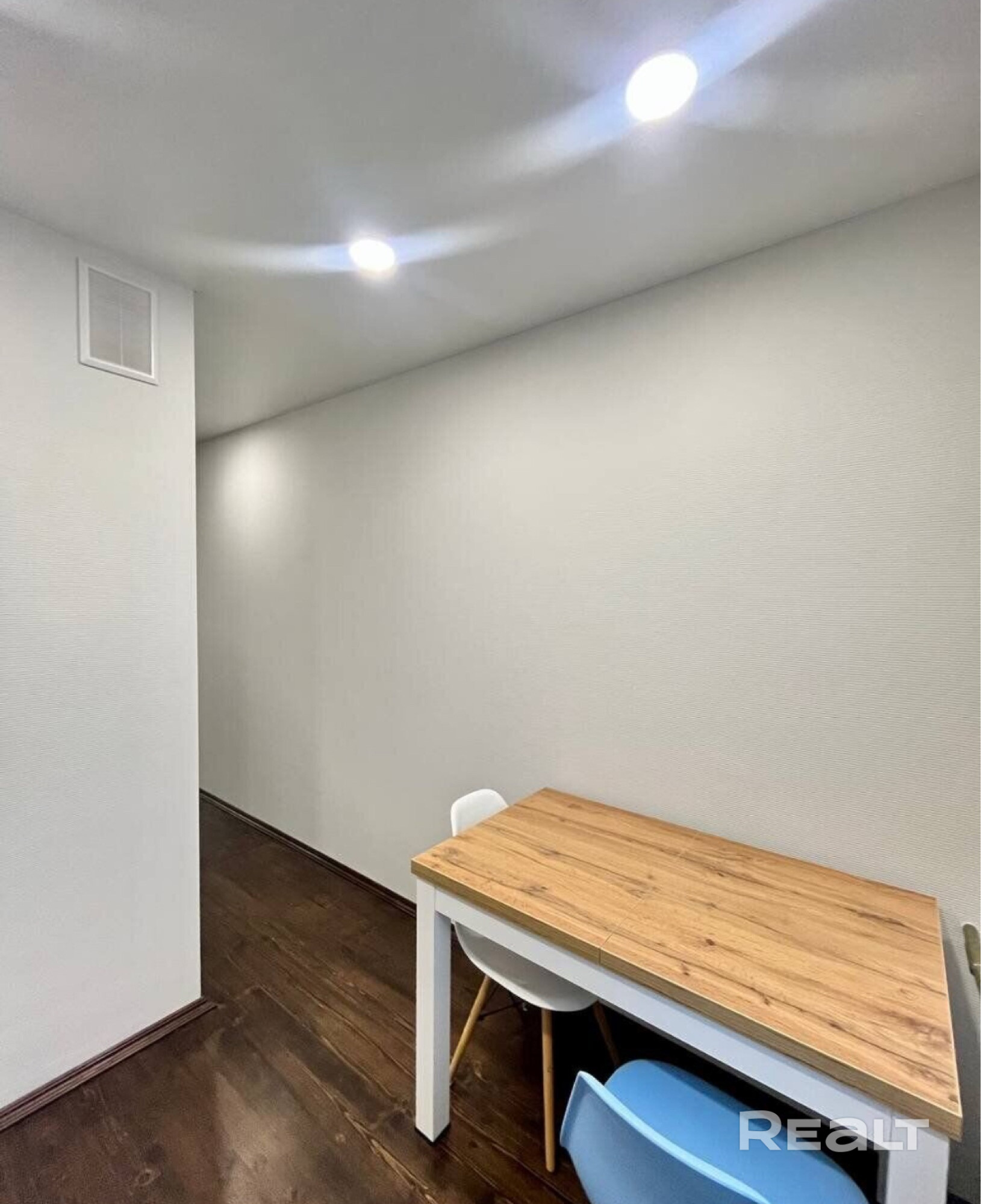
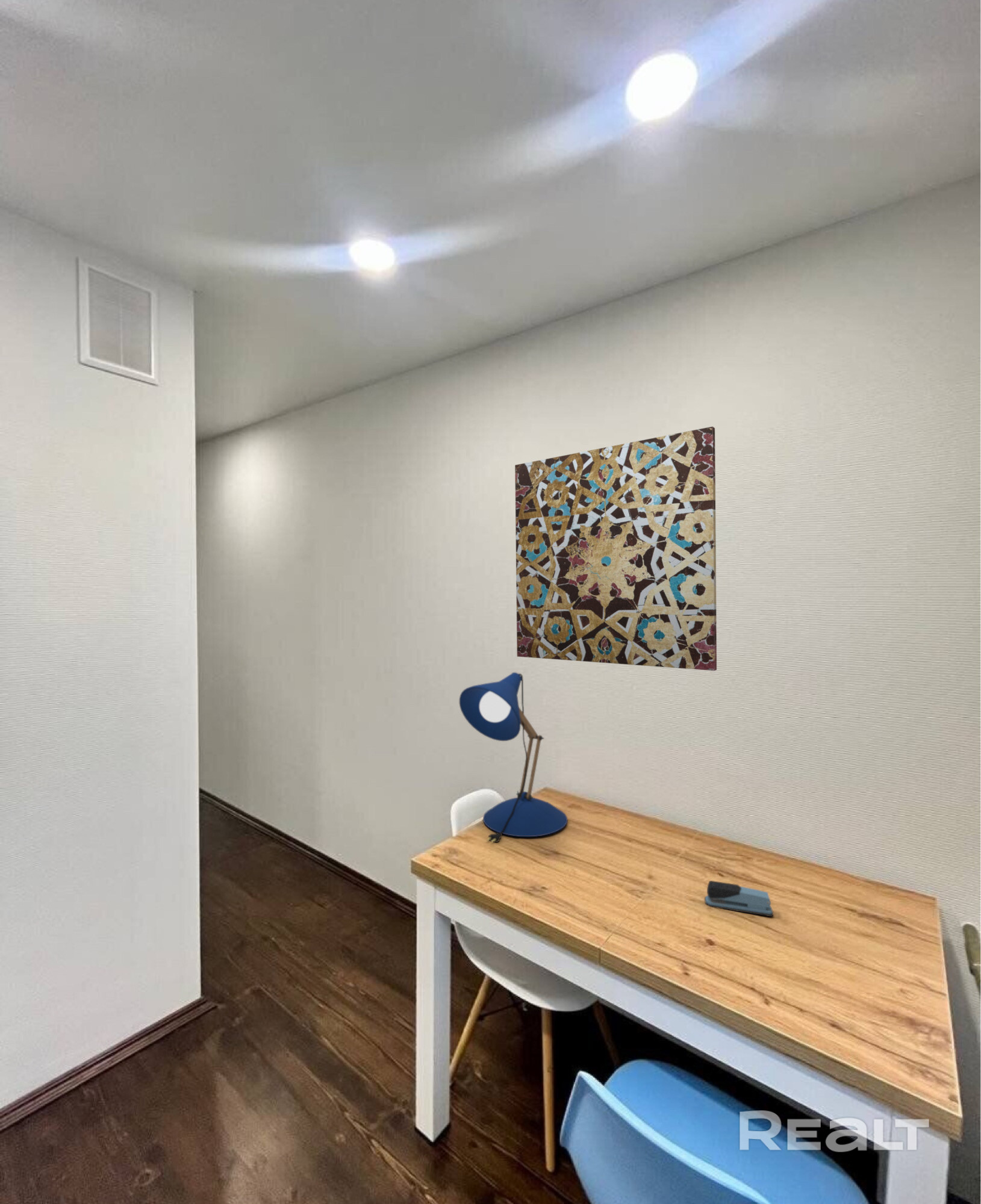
+ desk lamp [459,672,568,843]
+ stapler [704,880,774,917]
+ wall art [514,426,717,671]
